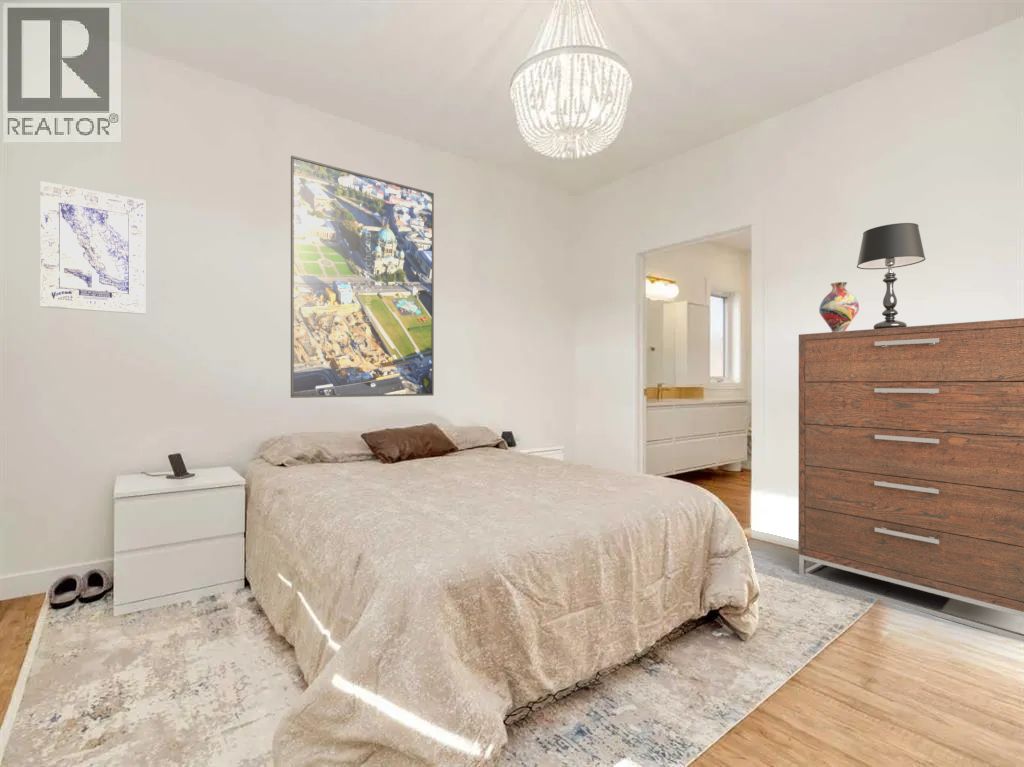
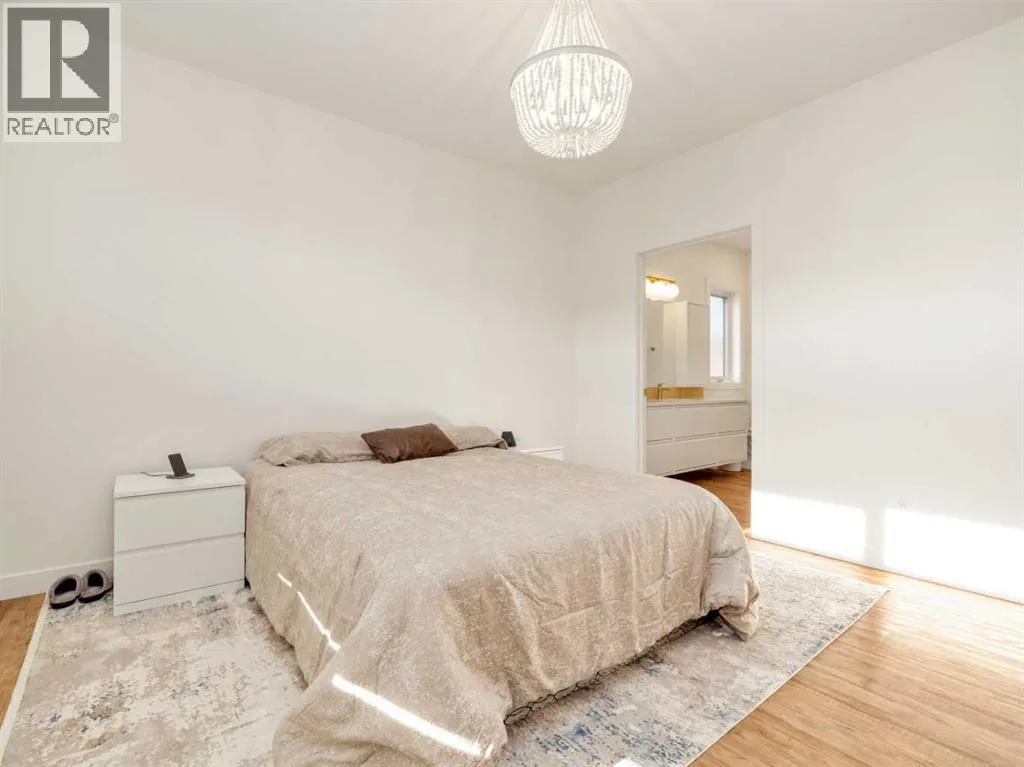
- table lamp [856,222,926,329]
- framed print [290,155,435,399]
- wall art [39,180,146,315]
- dresser [798,317,1024,642]
- vase [818,281,860,332]
